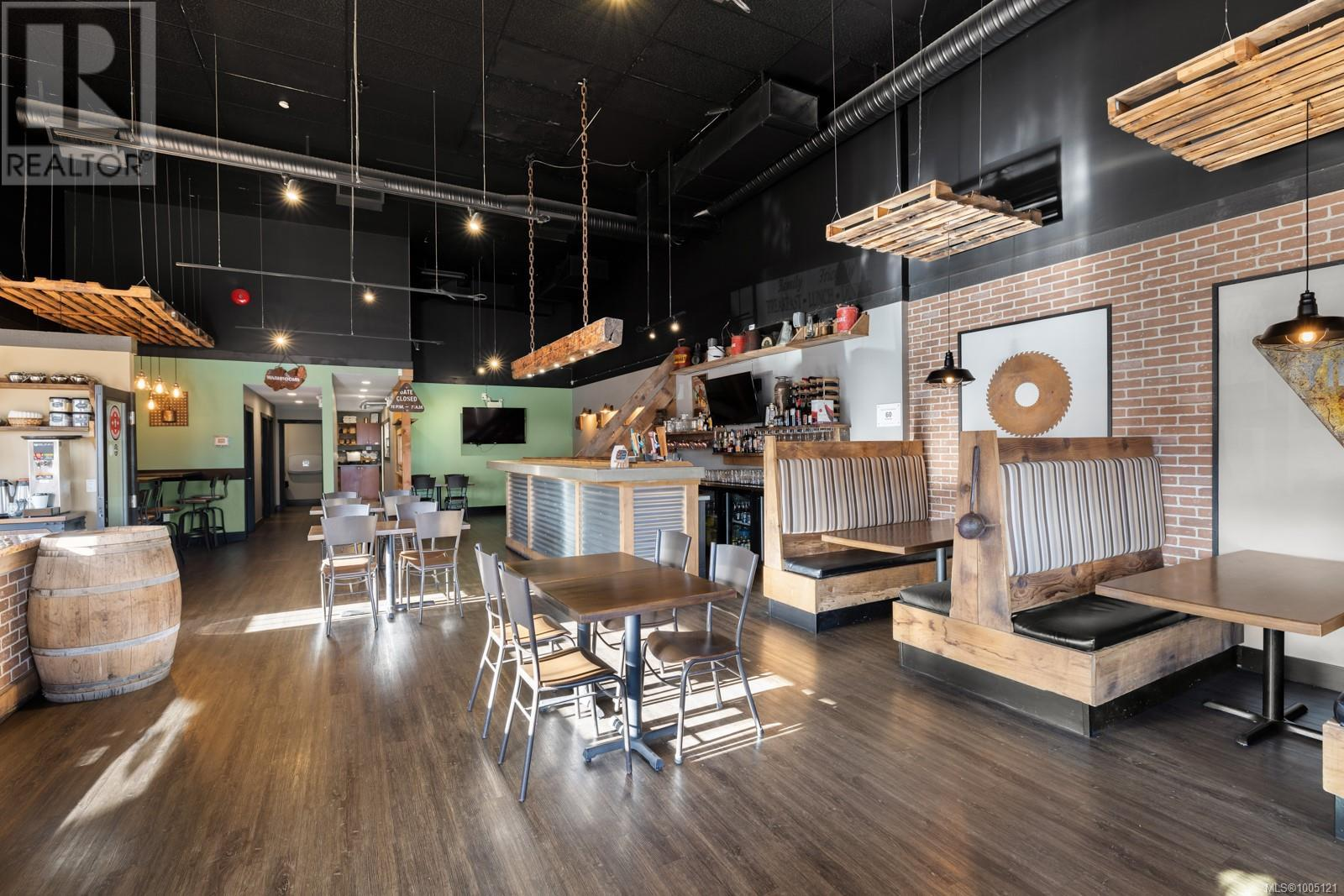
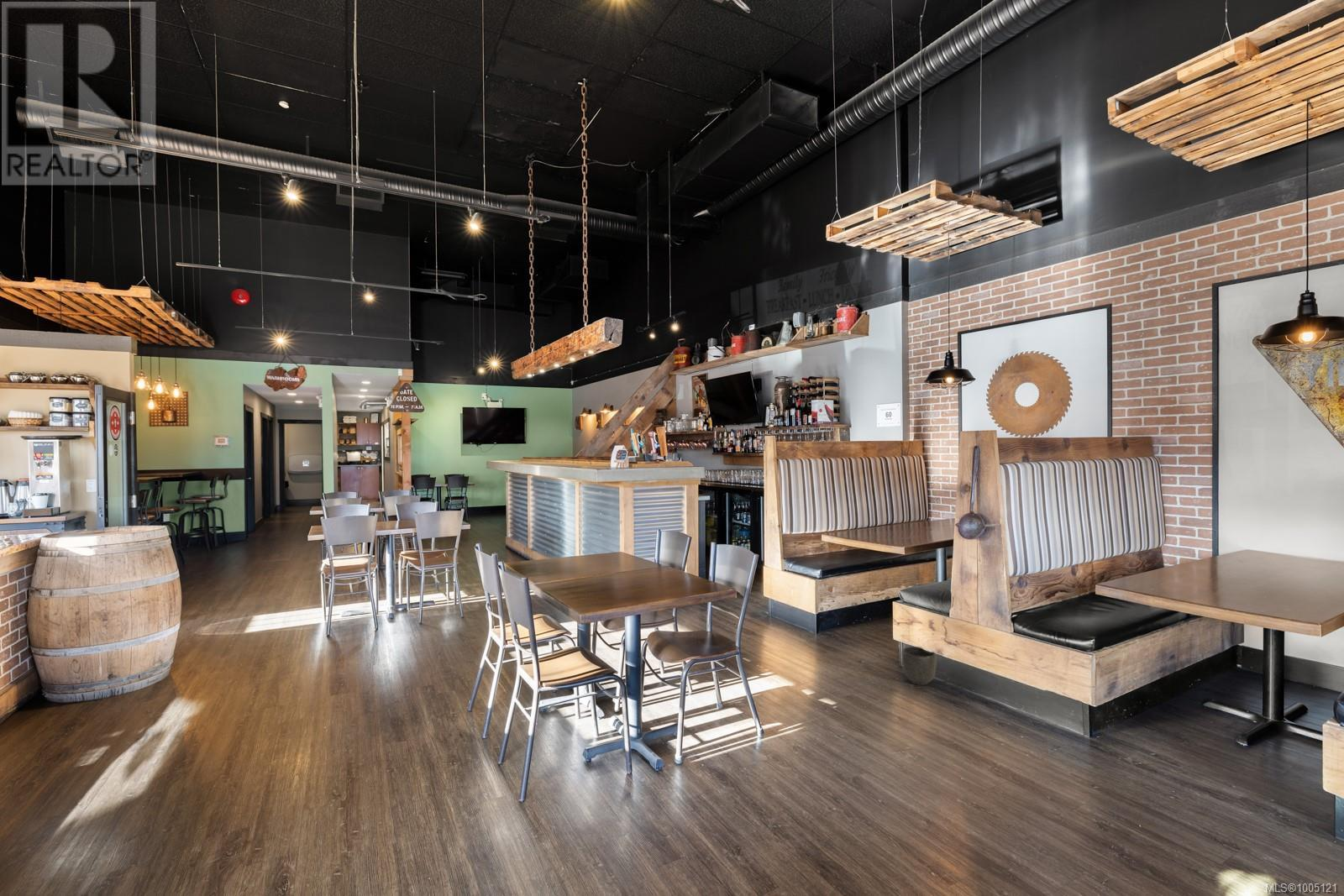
+ planter [901,646,937,686]
